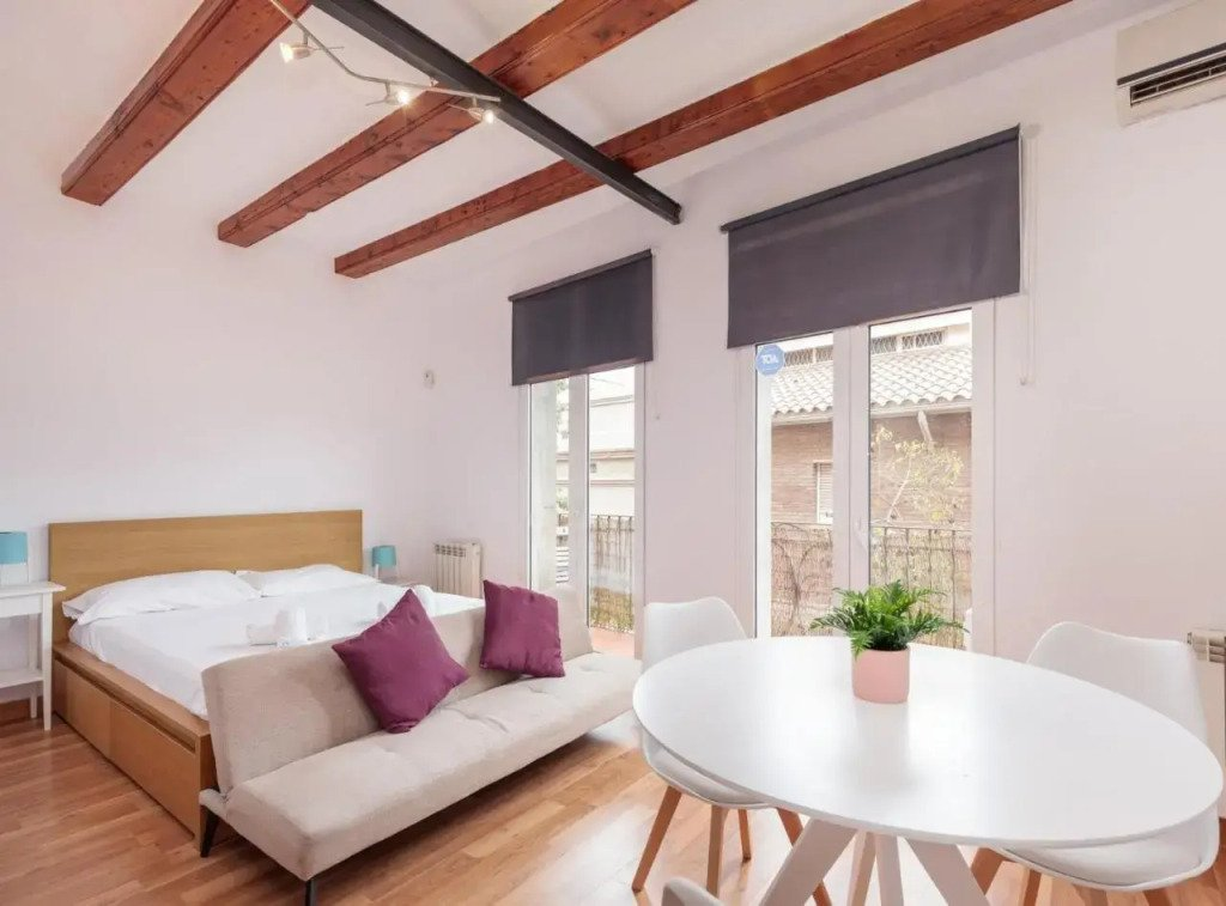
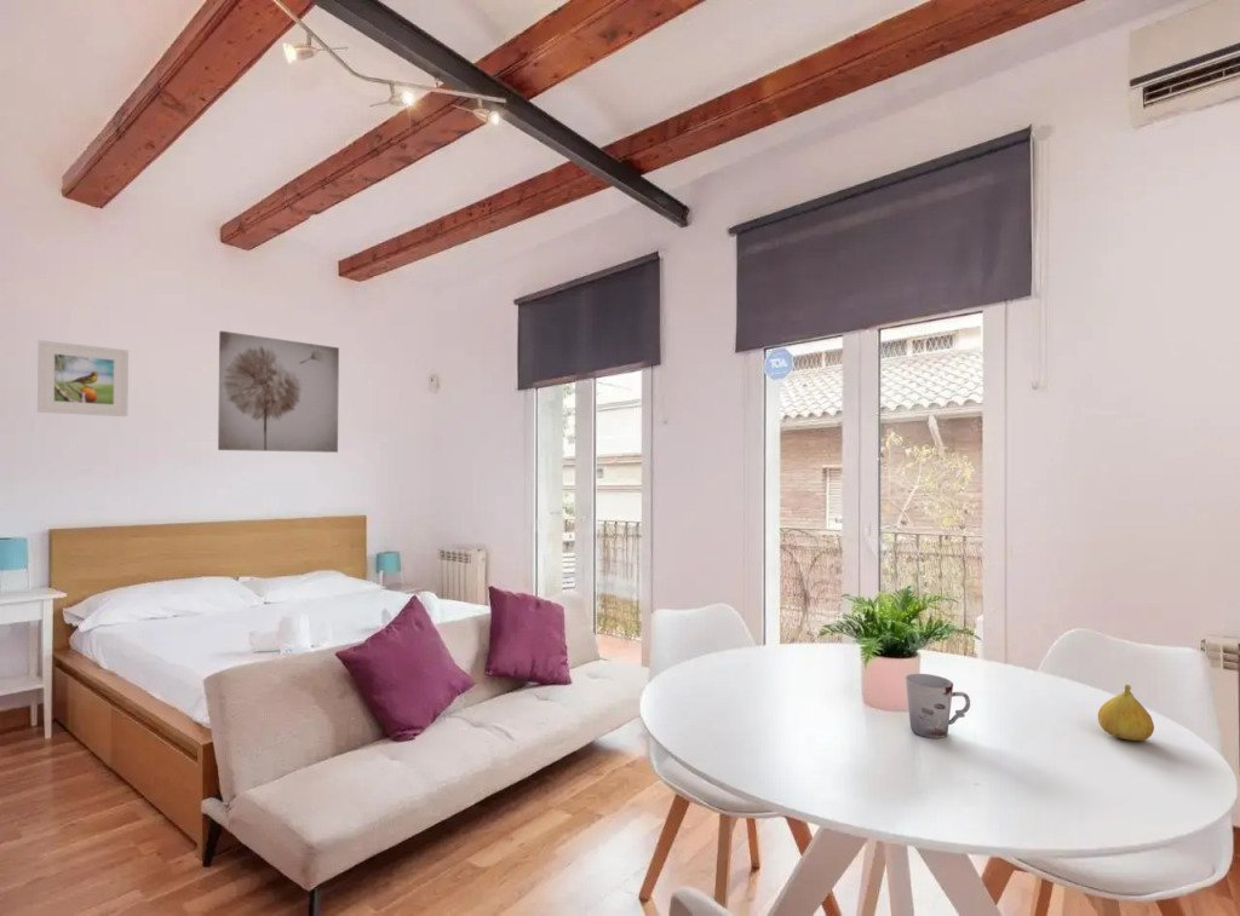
+ cup [905,673,971,739]
+ fruit [1097,684,1155,742]
+ wall art [217,330,340,454]
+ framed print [36,339,130,417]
